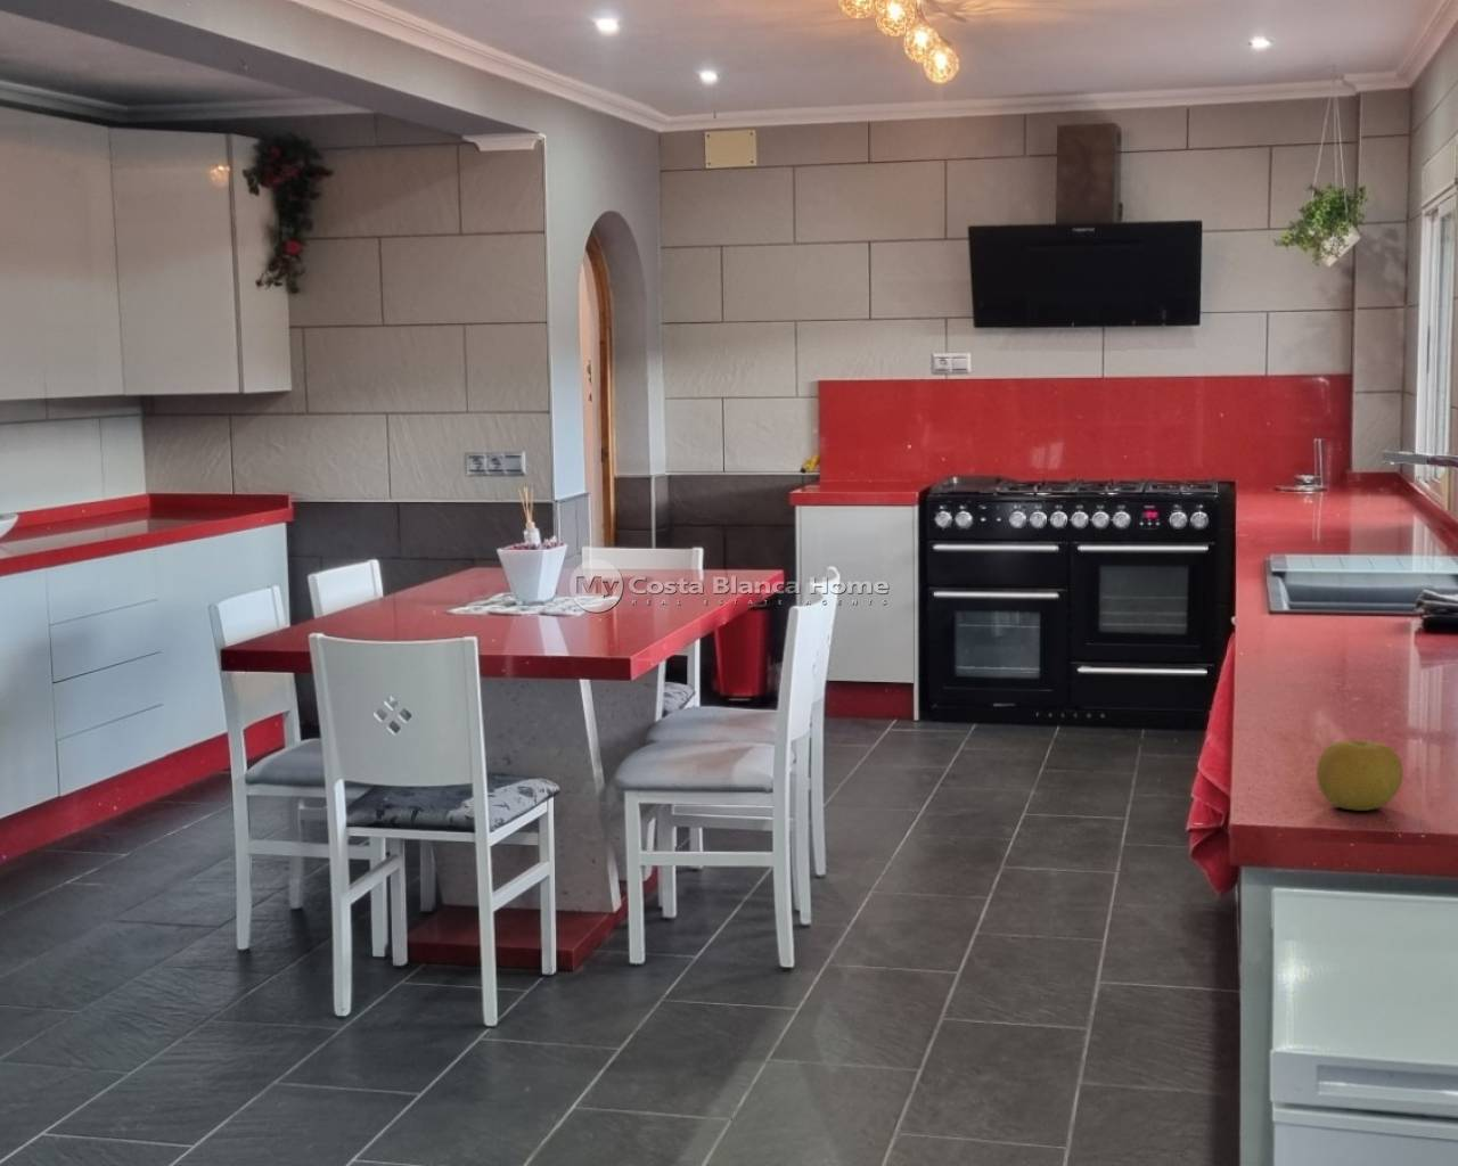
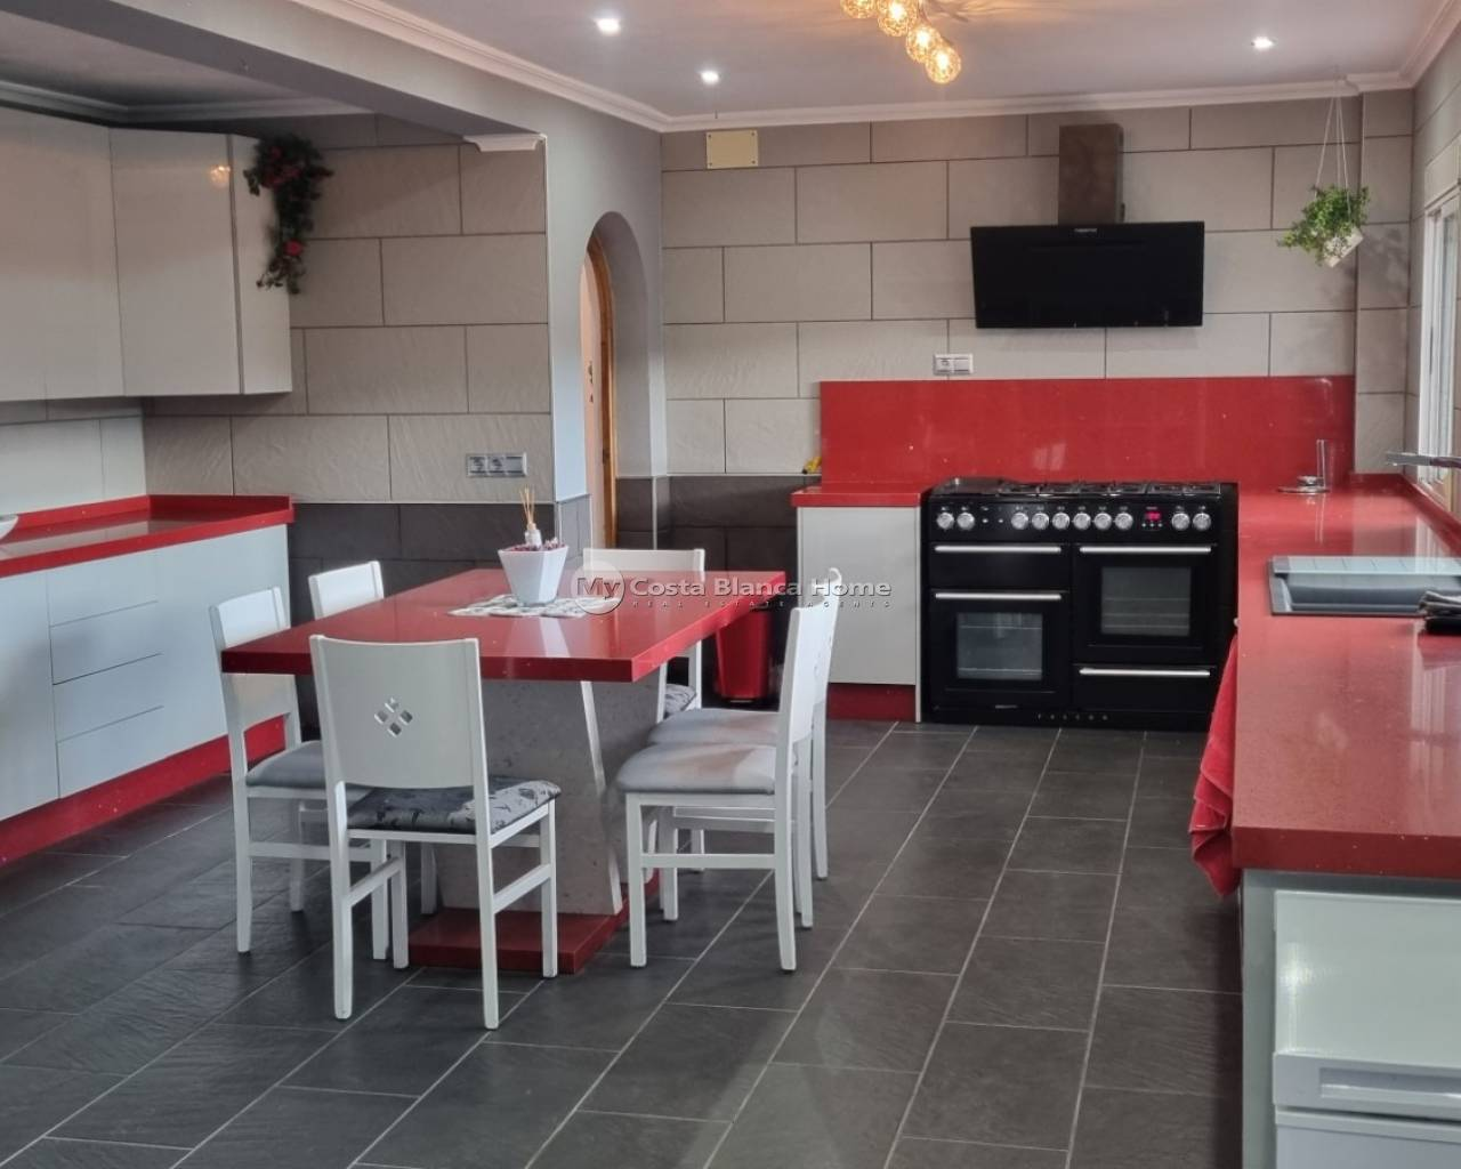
- fruit [1315,739,1404,811]
